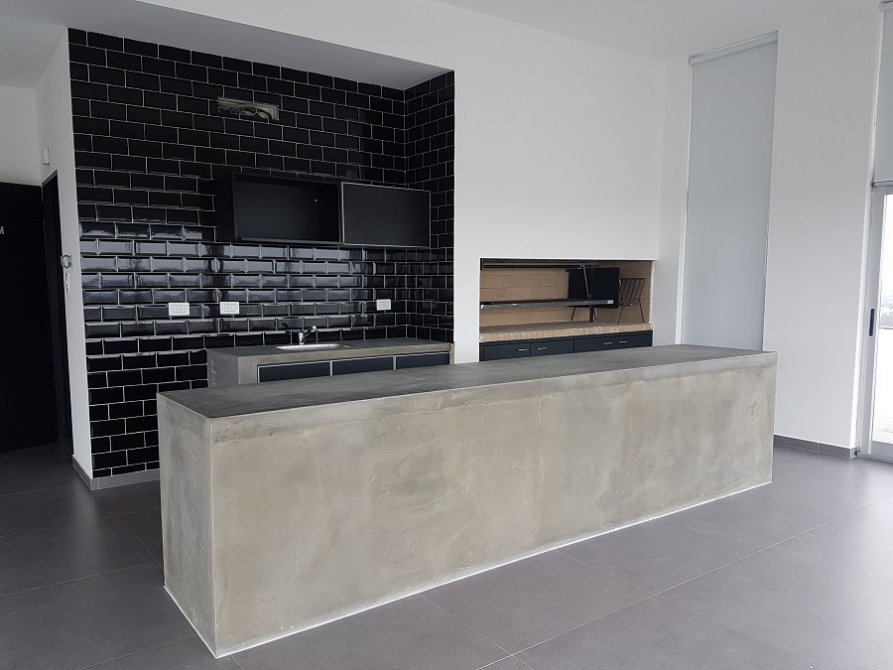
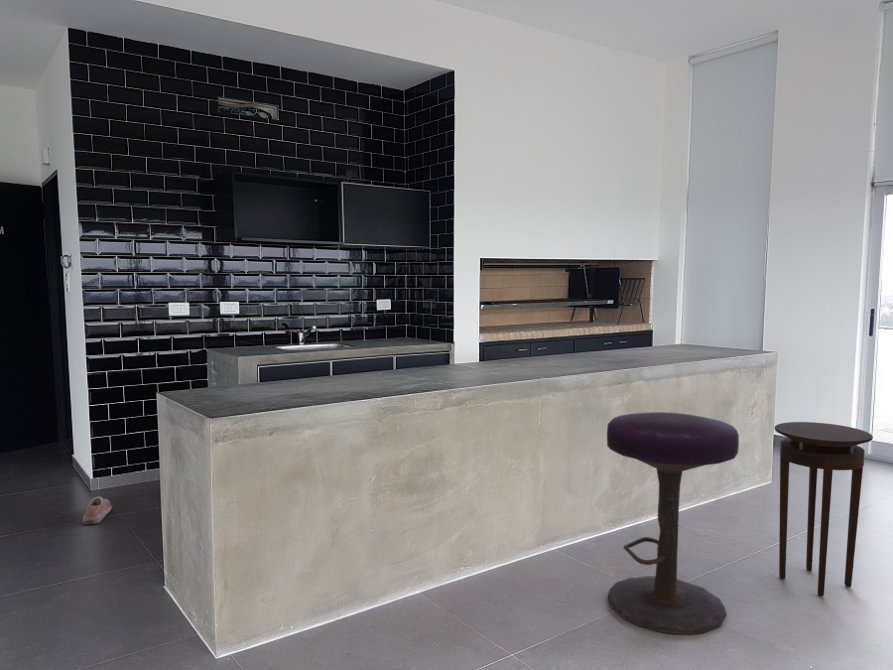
+ shoe [82,496,112,525]
+ stool [606,411,740,635]
+ stool [774,421,874,597]
